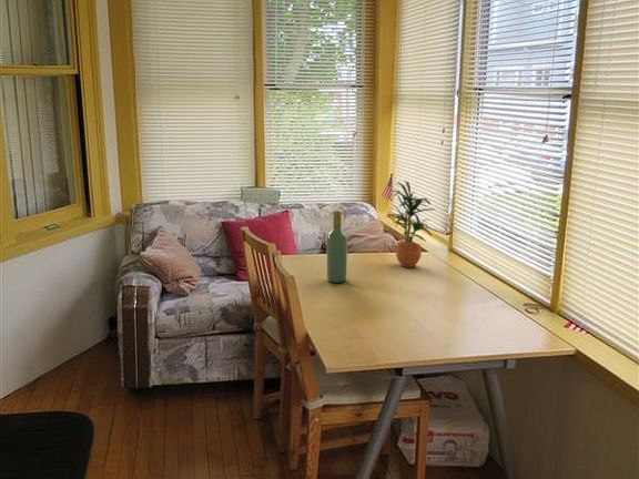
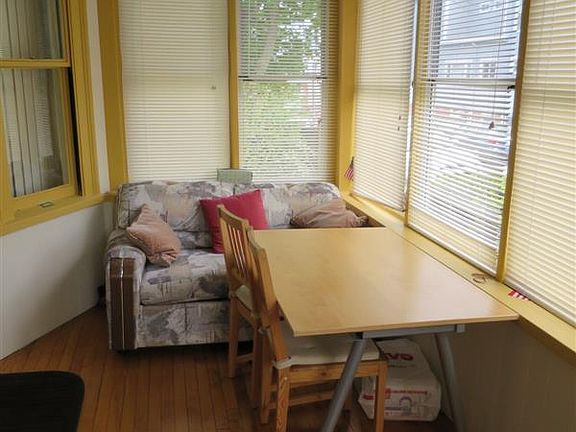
- potted plant [386,180,435,268]
- wine bottle [326,210,348,284]
